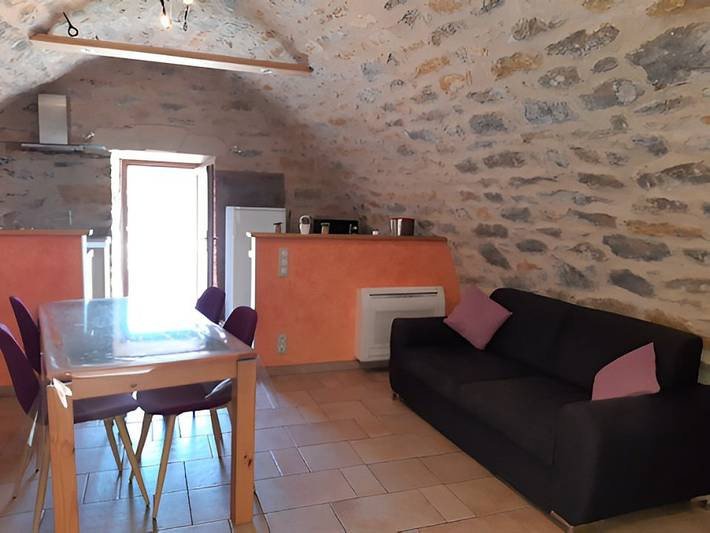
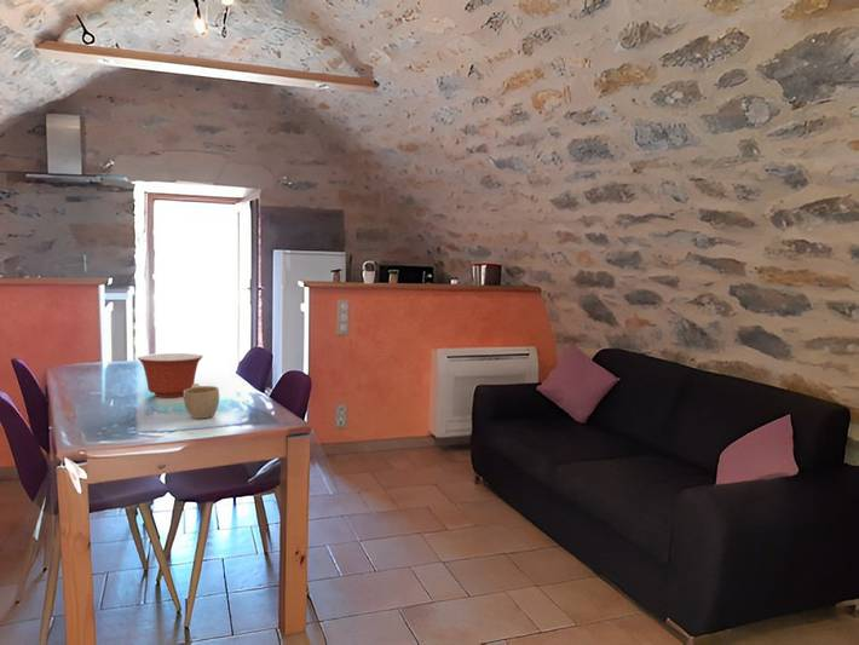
+ mixing bowl [137,352,204,398]
+ cup [183,382,220,420]
